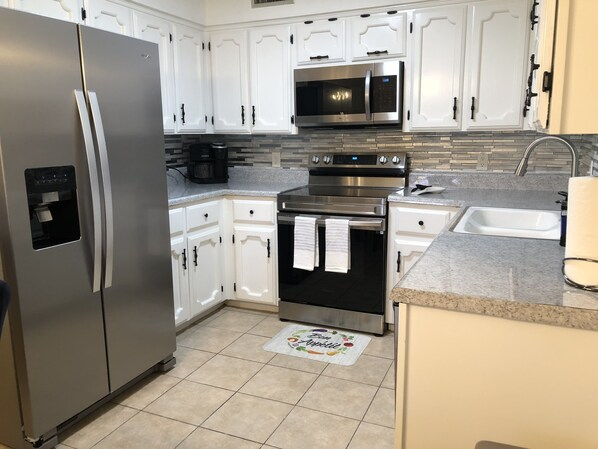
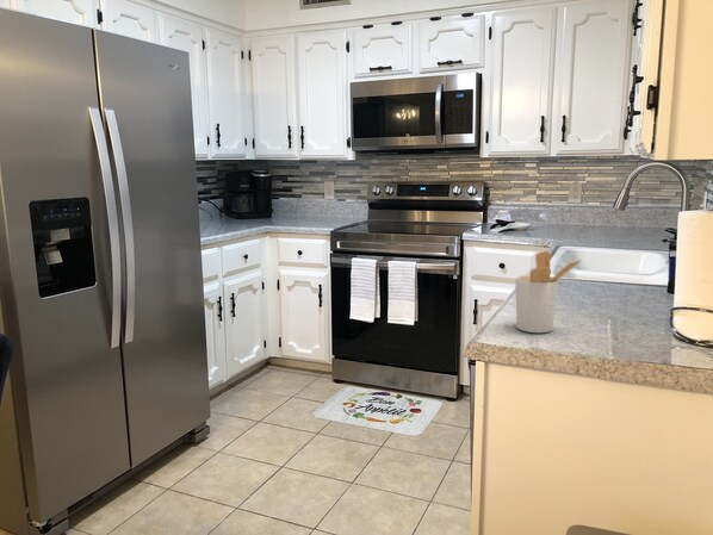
+ utensil holder [514,250,583,334]
